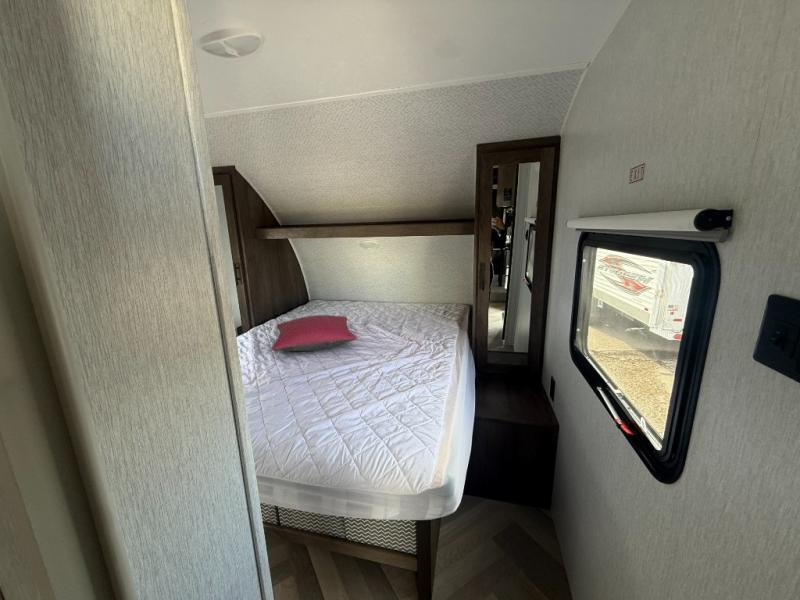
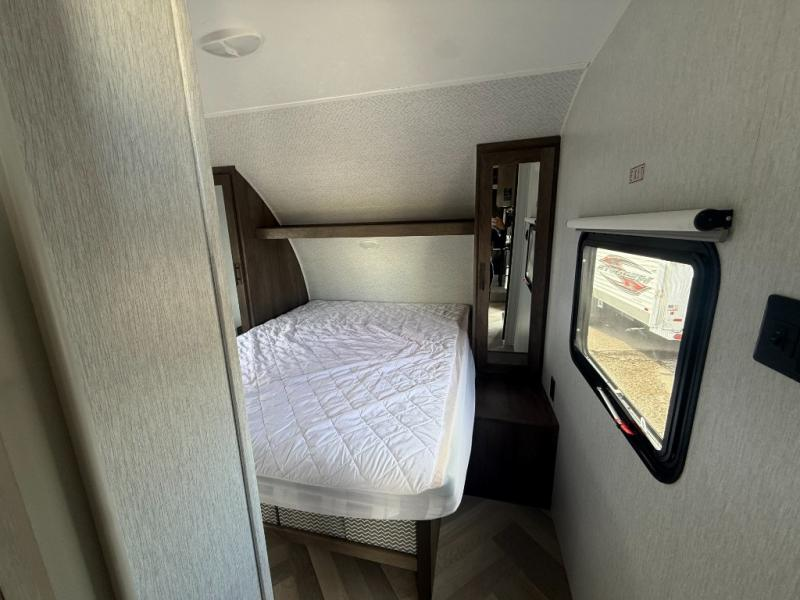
- pillow [270,314,359,352]
